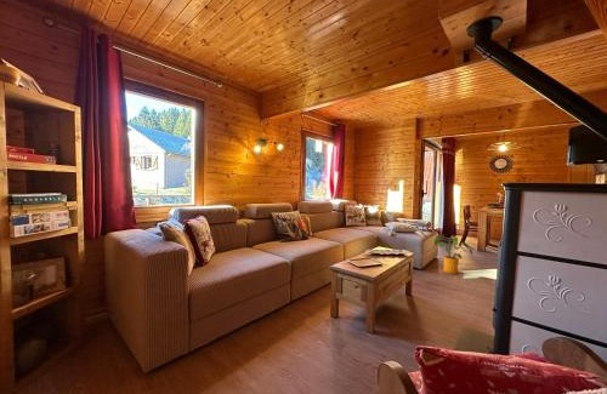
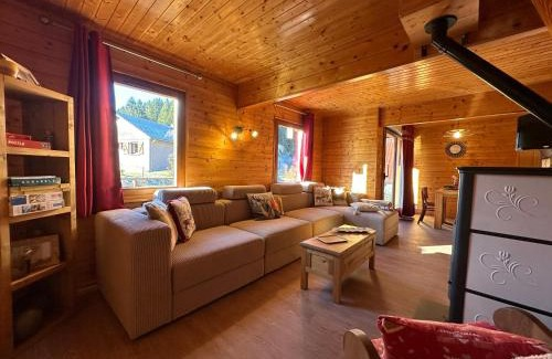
- house plant [431,233,473,275]
